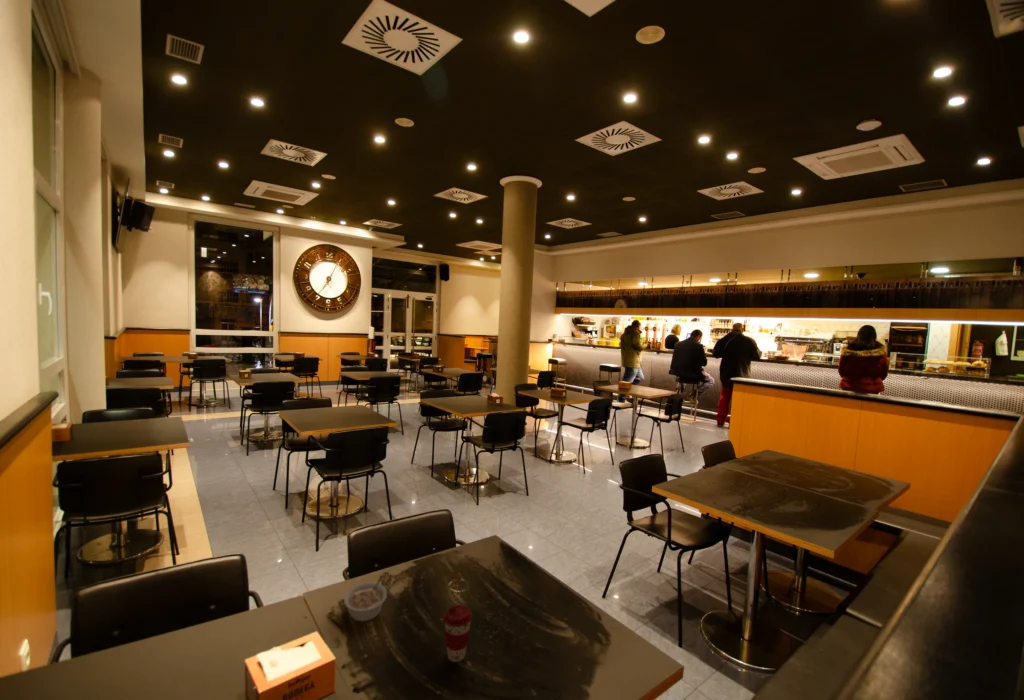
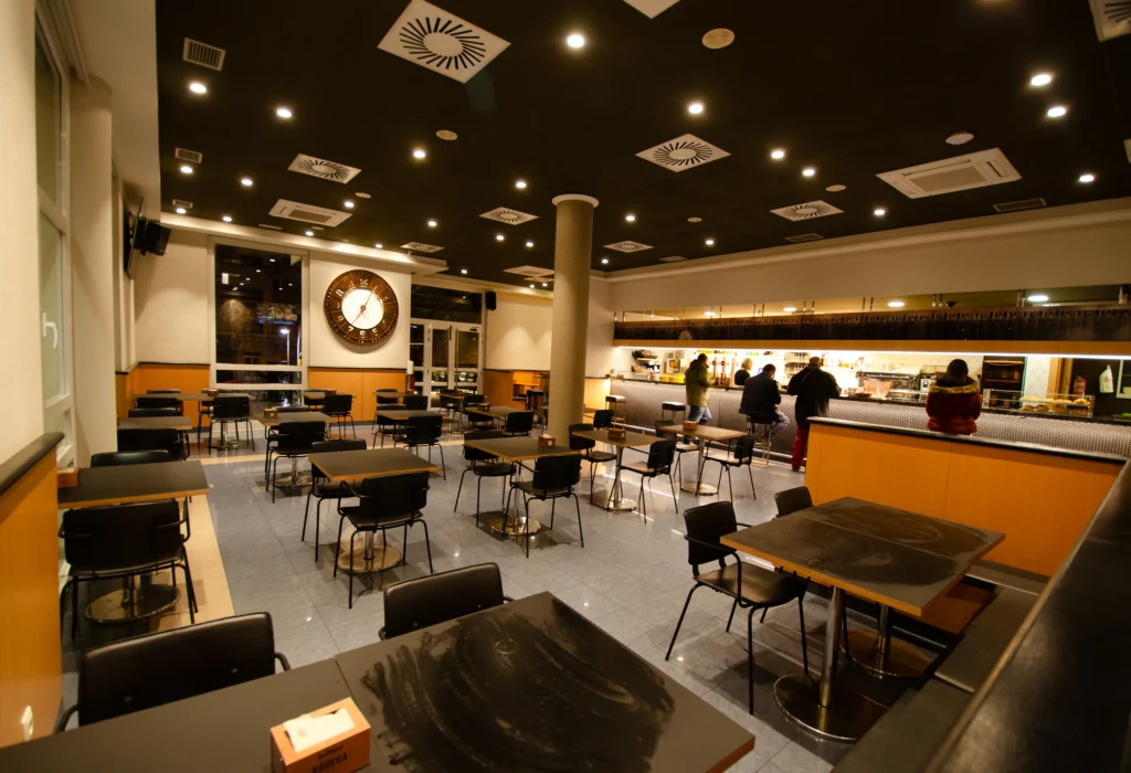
- coffee cup [443,604,473,663]
- legume [343,574,388,623]
